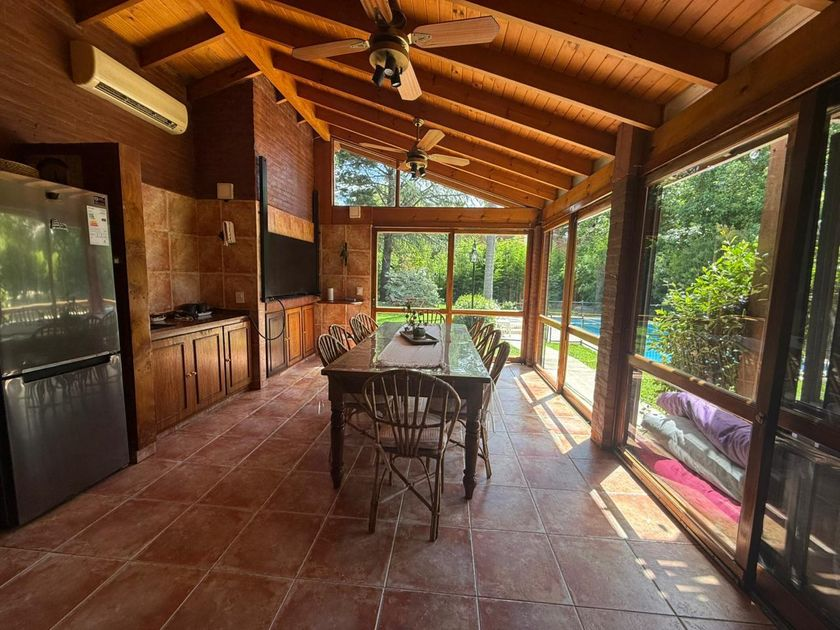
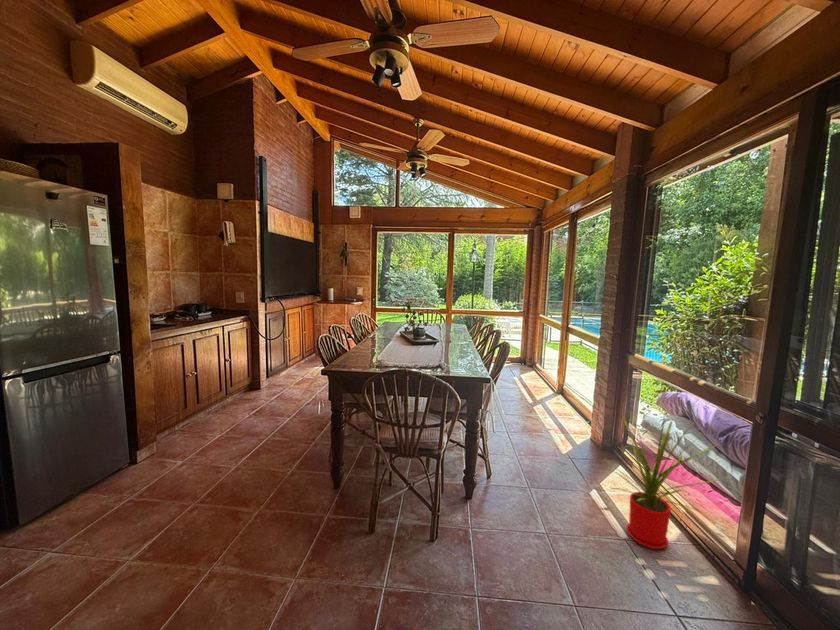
+ house plant [605,410,727,550]
